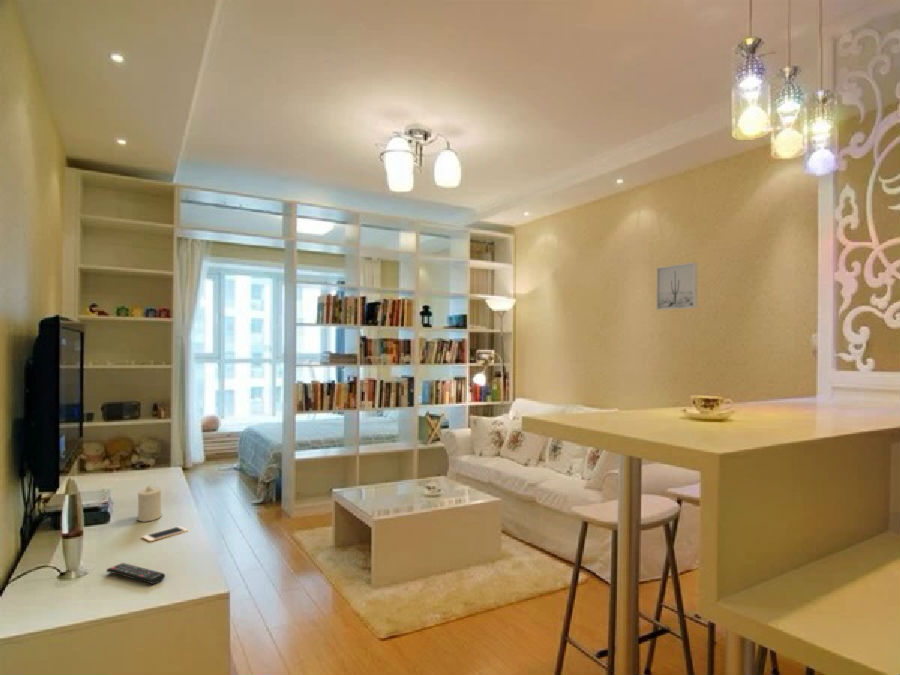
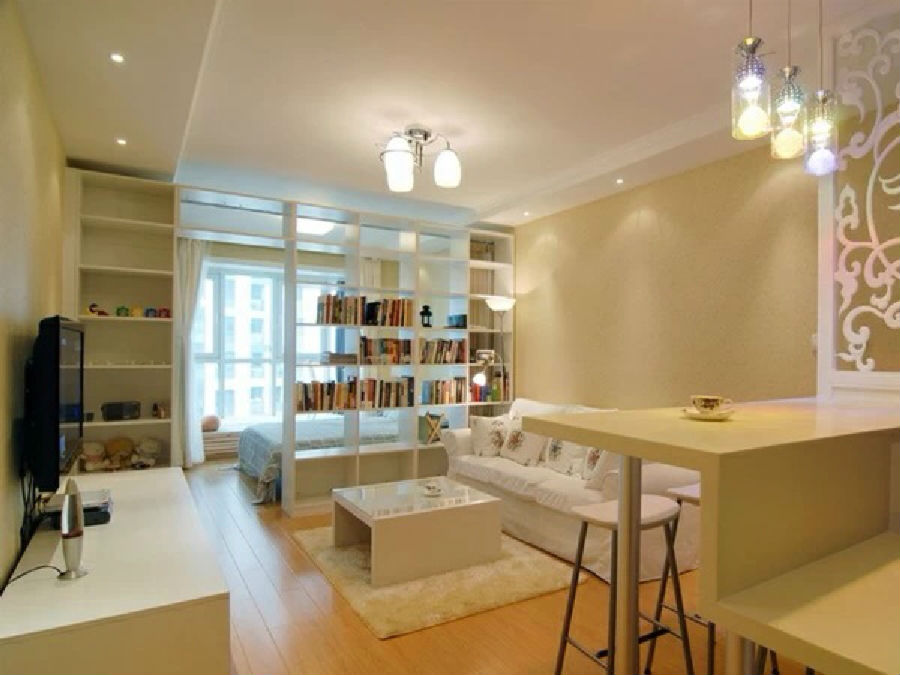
- cell phone [141,525,189,543]
- remote control [105,562,166,585]
- wall art [655,261,699,311]
- candle [137,484,162,523]
